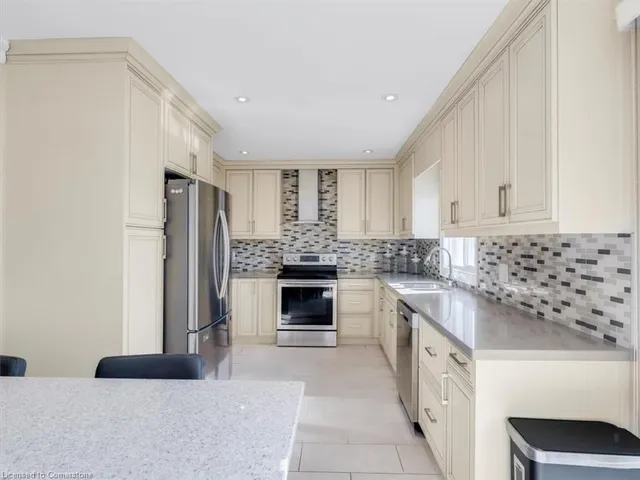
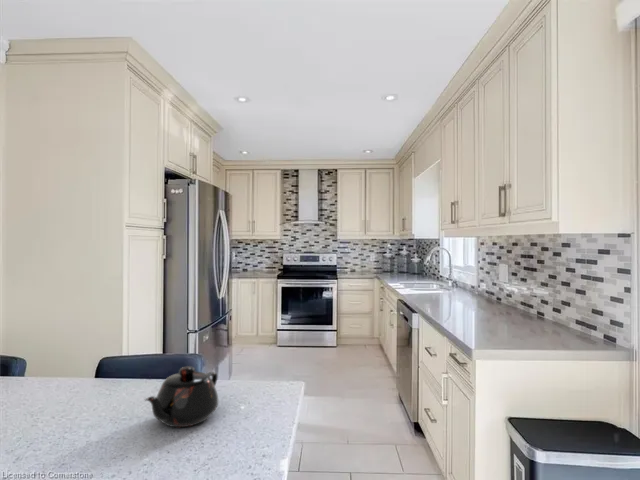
+ teapot [144,365,219,428]
